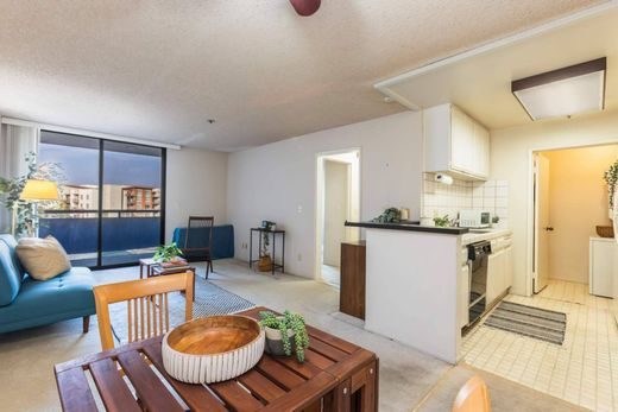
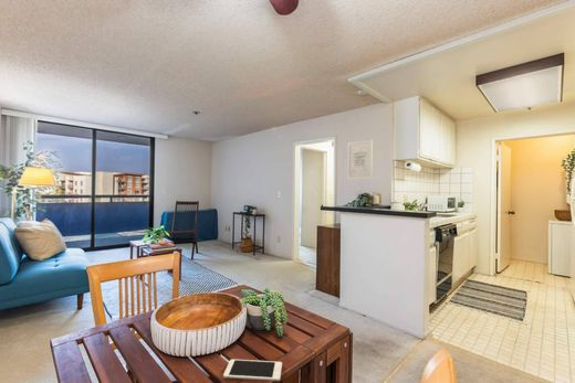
+ wall art [346,138,374,181]
+ cell phone [222,359,283,382]
